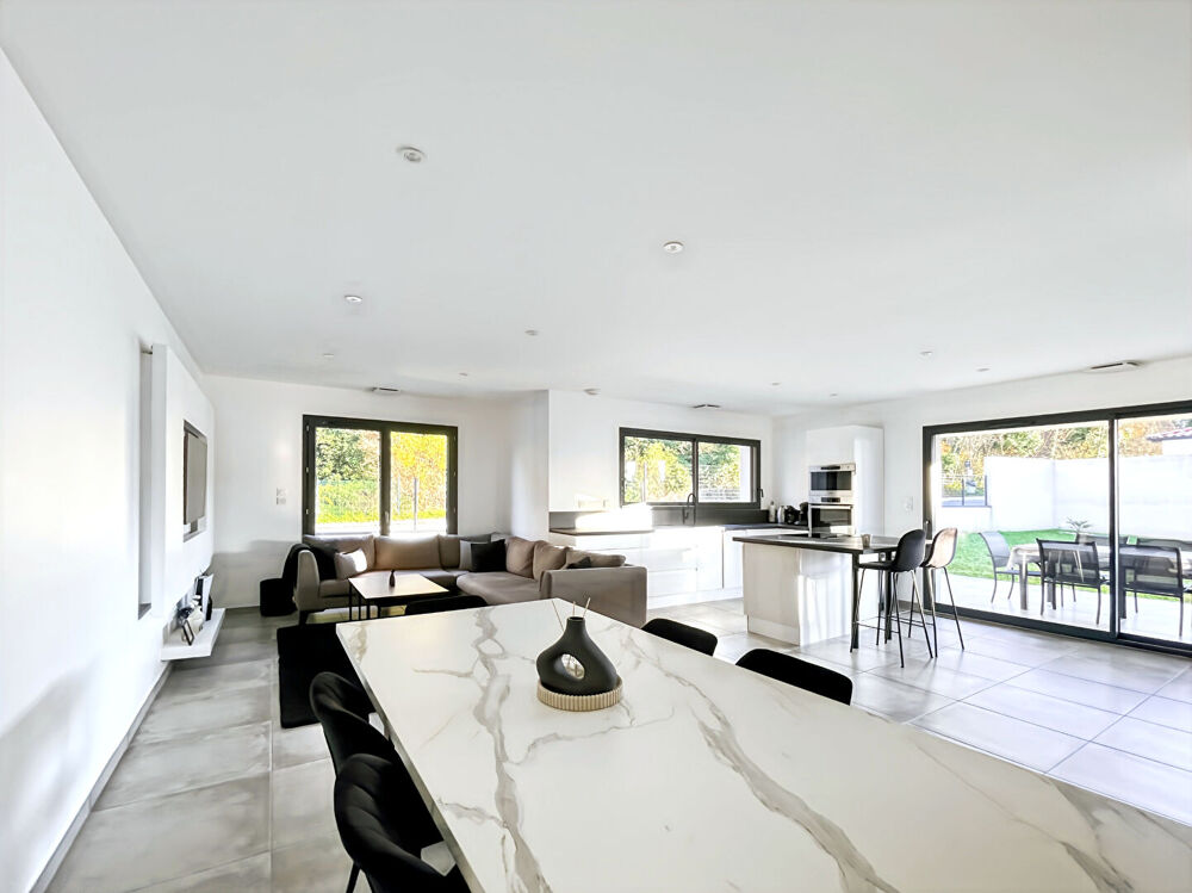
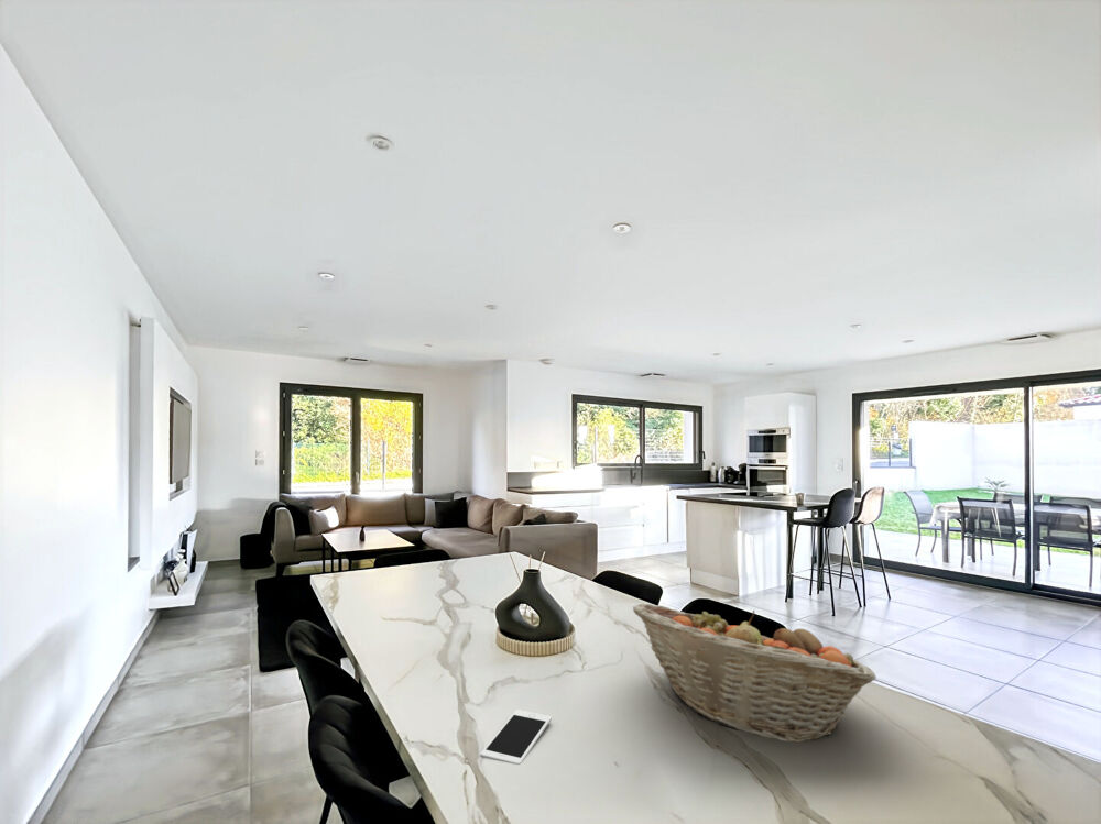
+ cell phone [480,708,553,765]
+ fruit basket [632,602,877,743]
